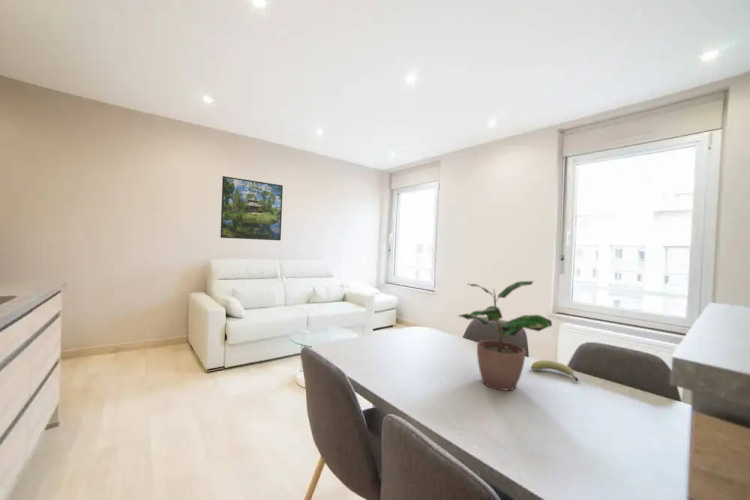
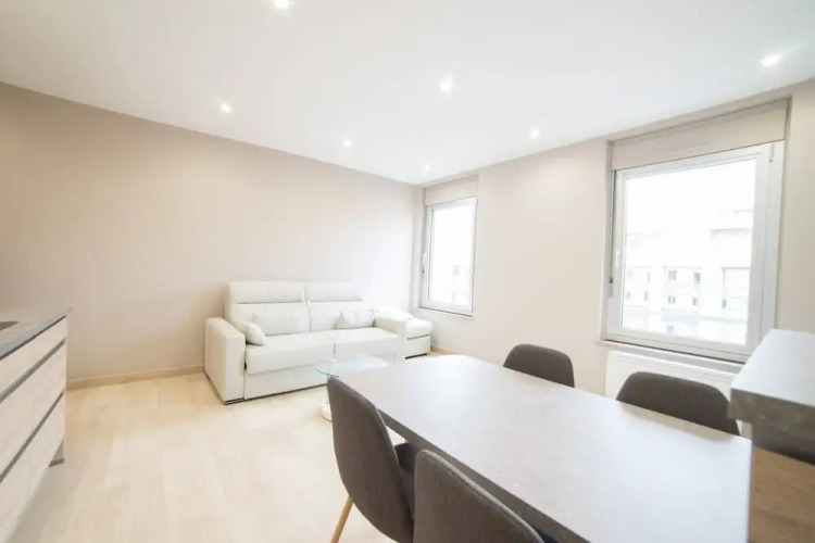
- potted plant [457,280,553,391]
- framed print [219,175,284,241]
- fruit [530,359,580,383]
